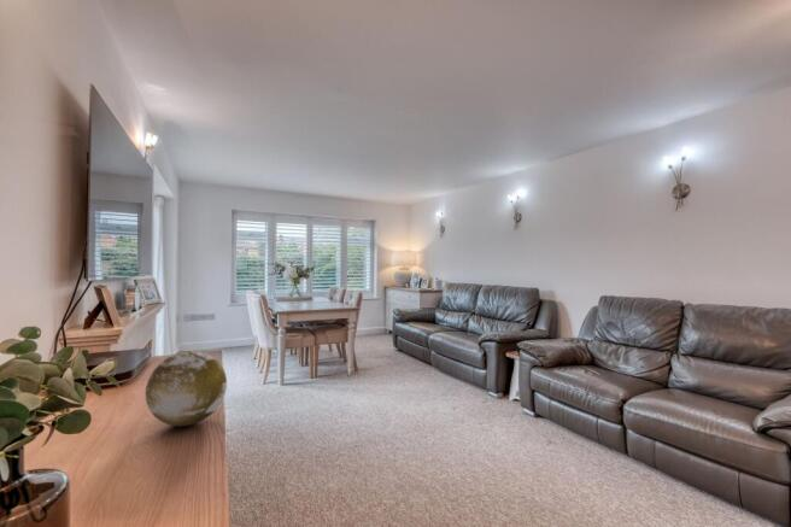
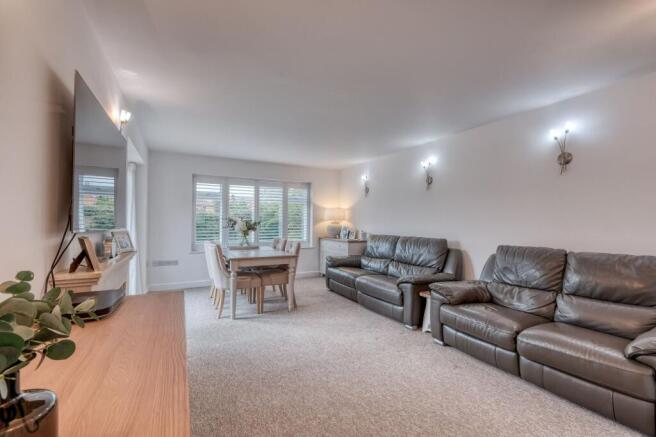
- decorative orb [145,350,228,427]
